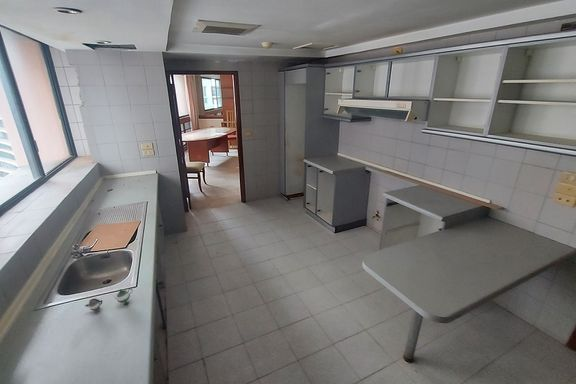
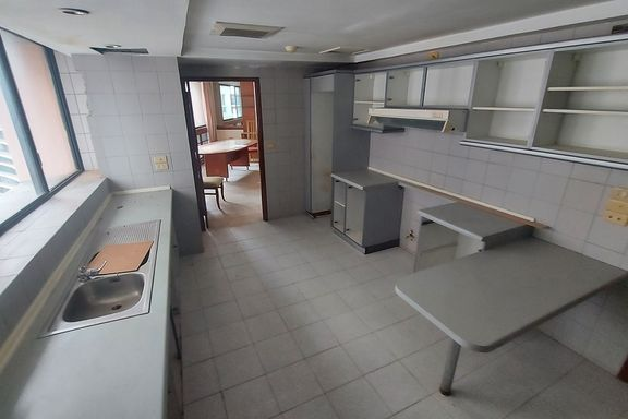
- teapot [84,288,133,312]
